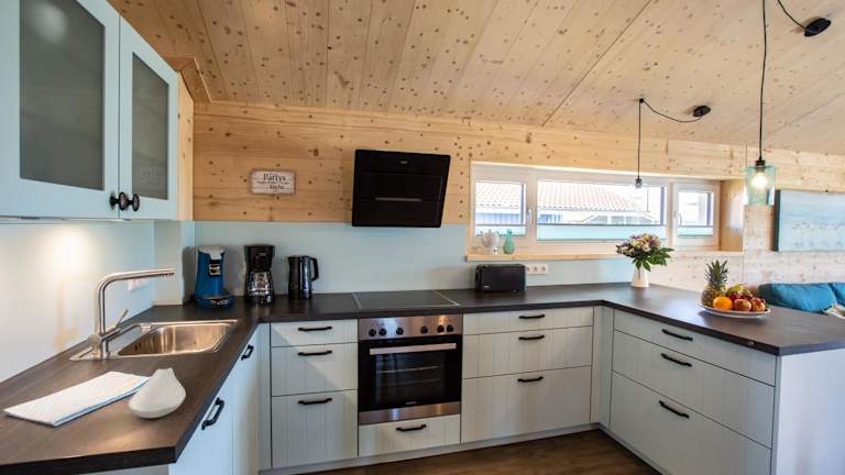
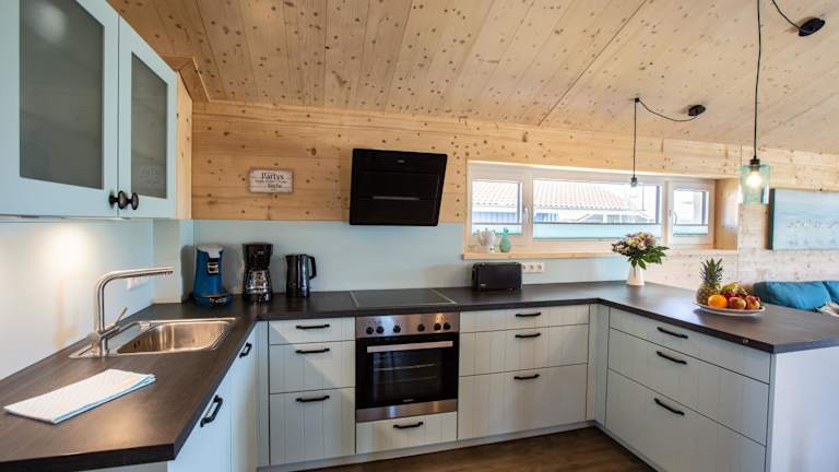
- spoon rest [127,367,187,419]
